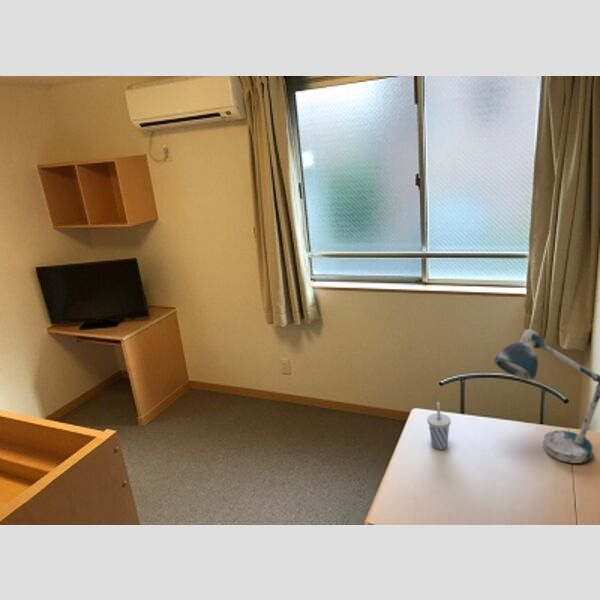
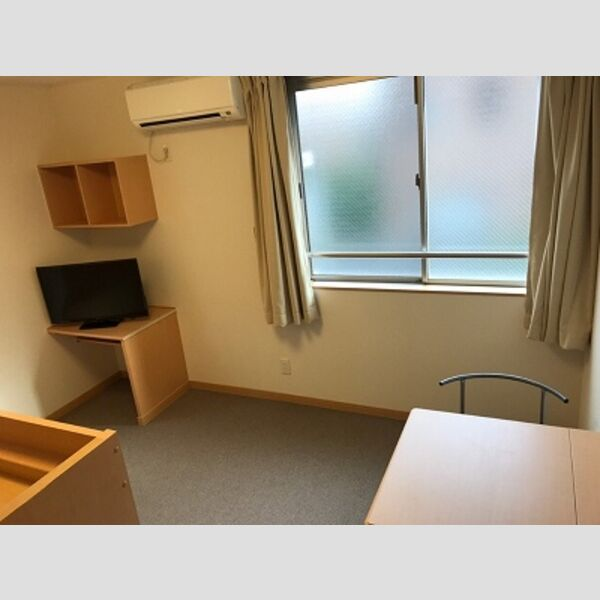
- desk lamp [493,328,600,464]
- cup [426,401,452,450]
